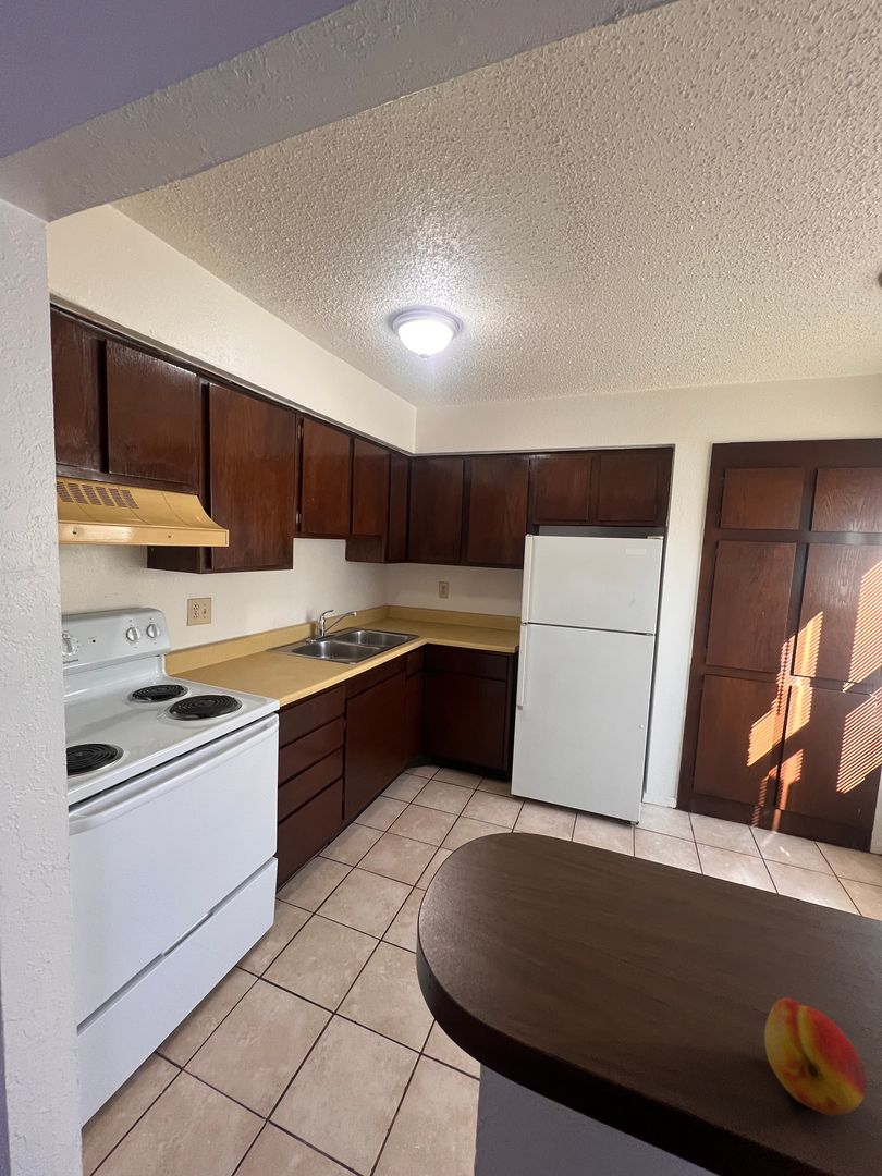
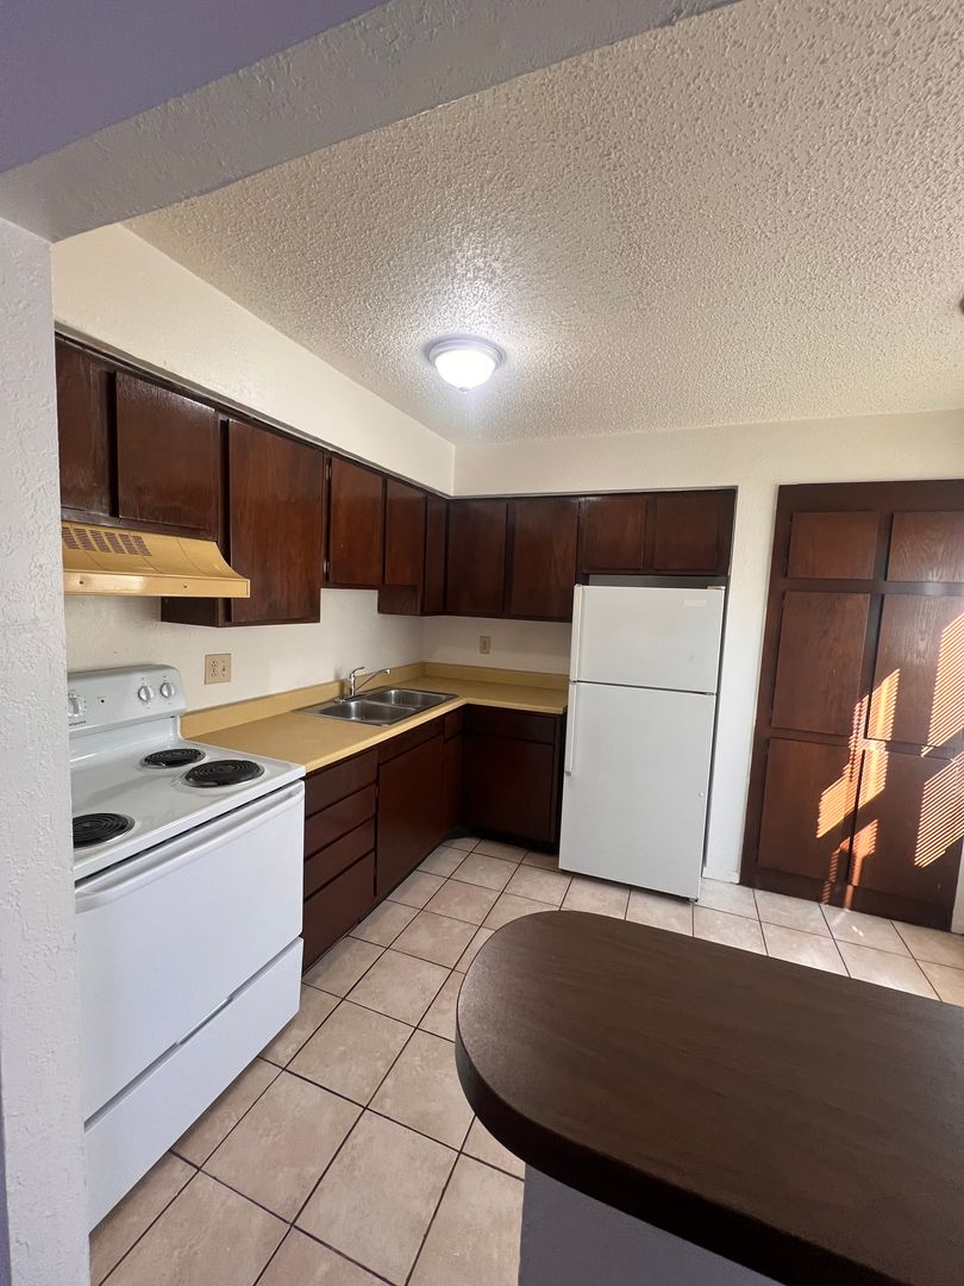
- fruit [763,997,868,1117]
